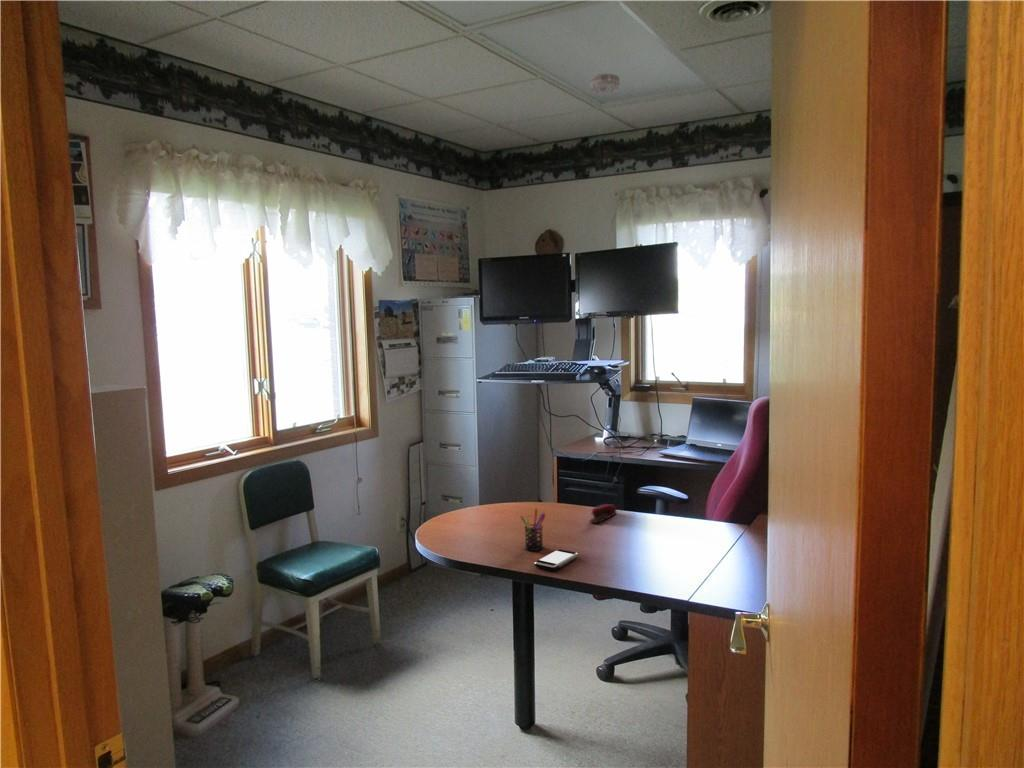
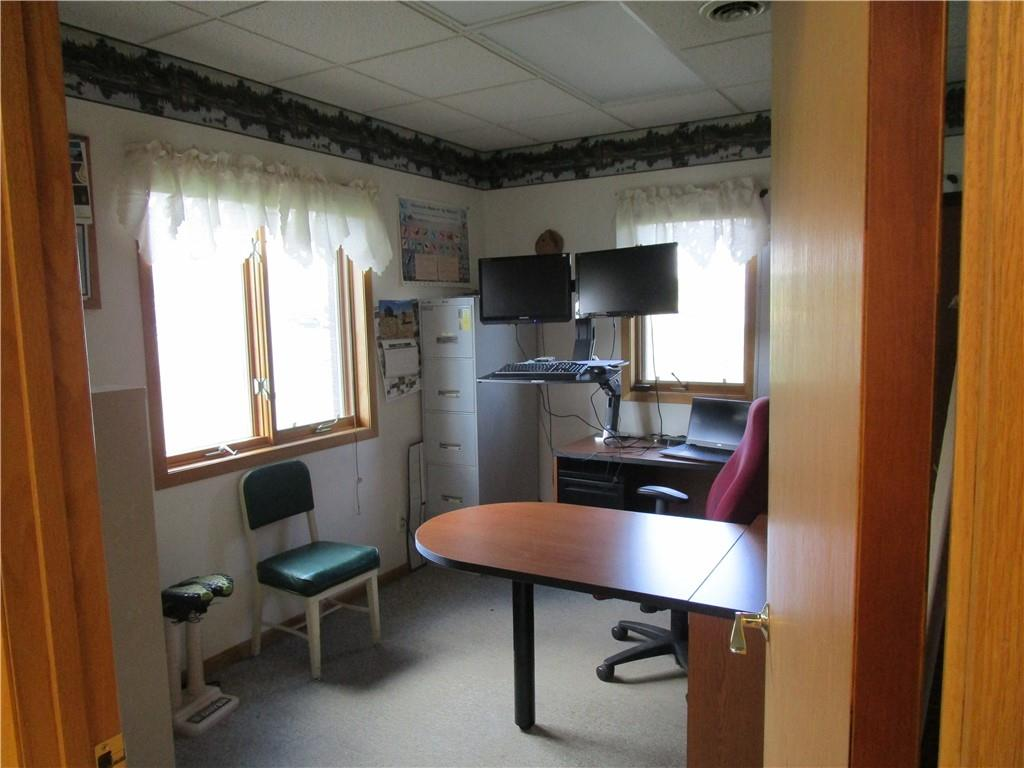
- smoke detector [589,72,621,95]
- smartphone [534,548,579,571]
- stapler [588,503,618,524]
- pen holder [520,508,547,552]
